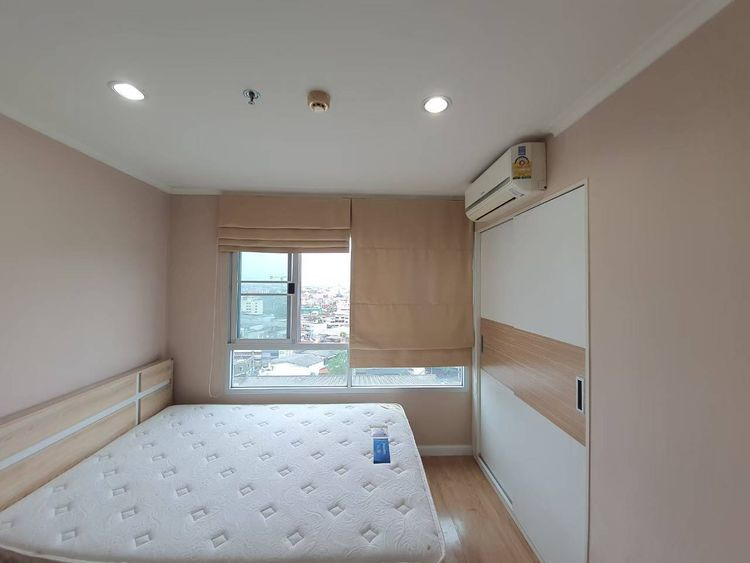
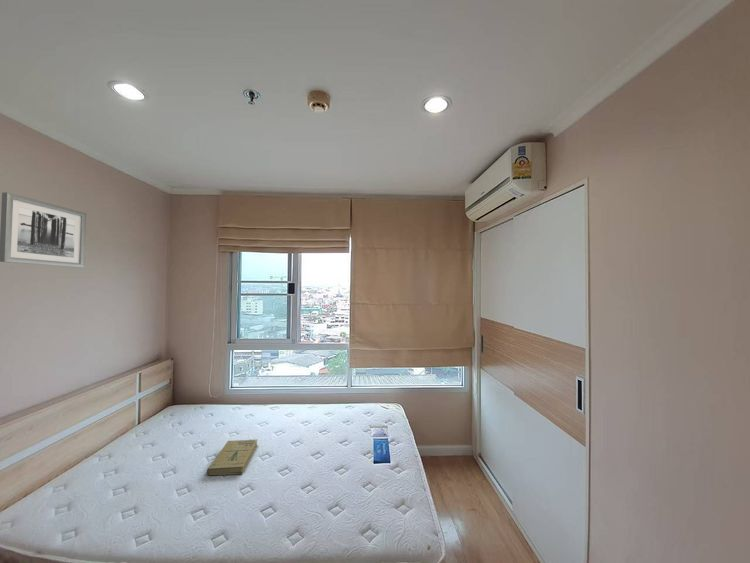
+ book [206,438,259,476]
+ wall art [0,191,87,269]
